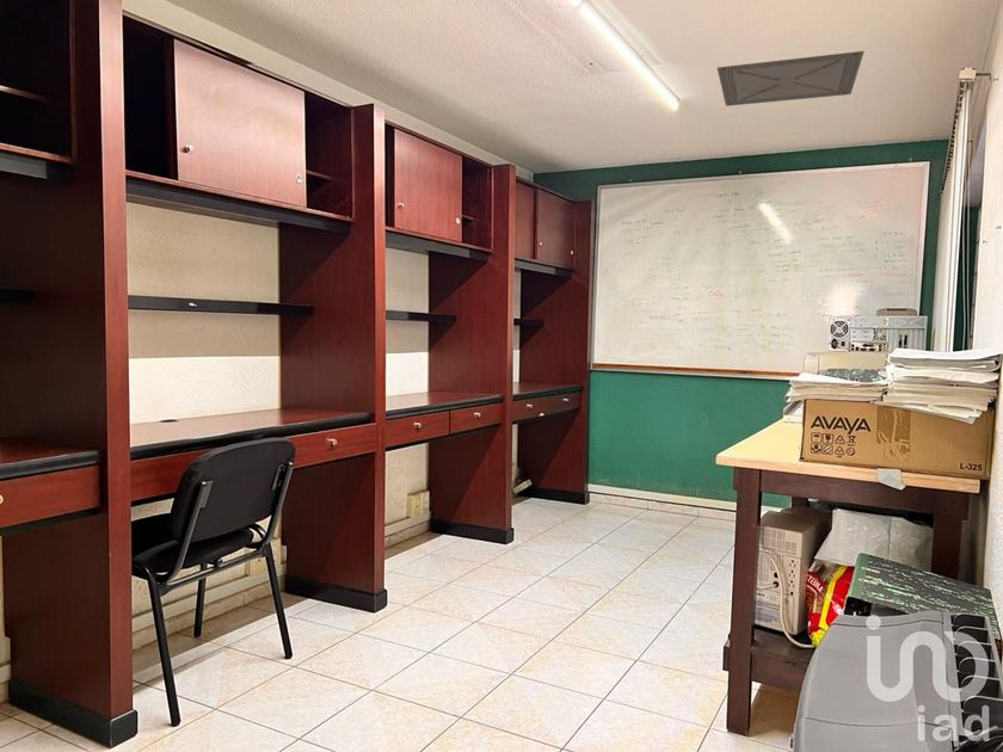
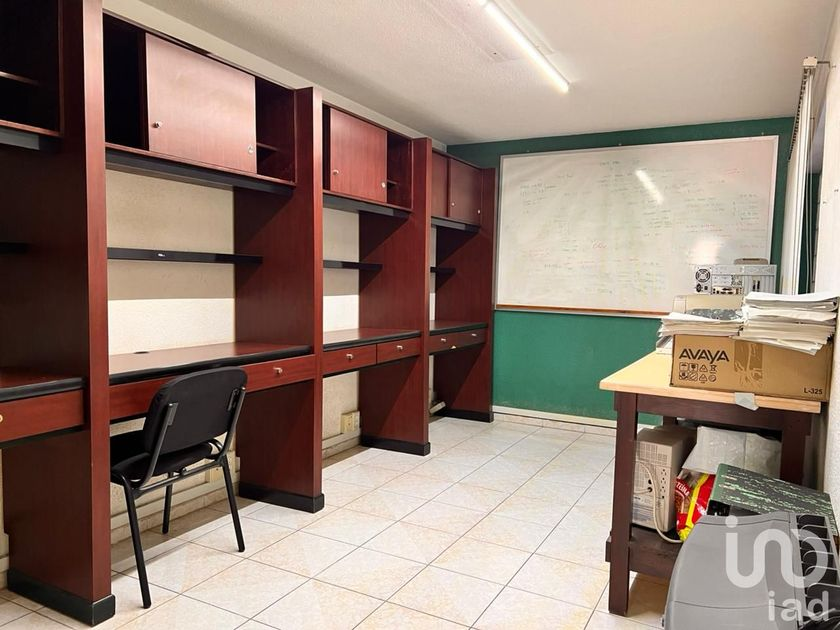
- ceiling vent [716,50,864,107]
